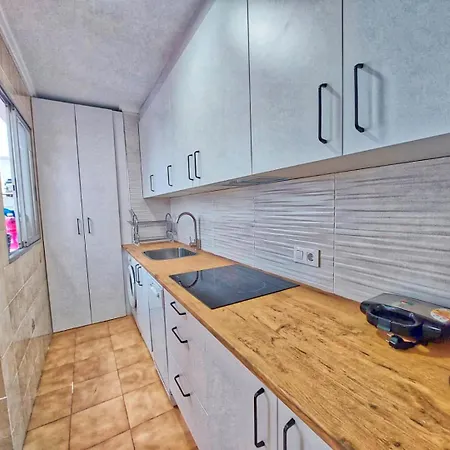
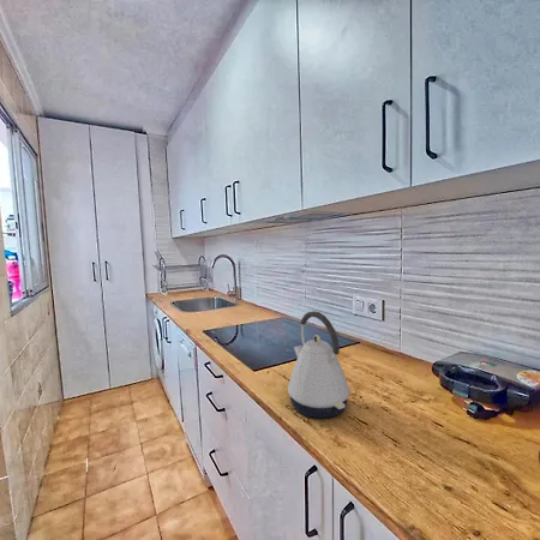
+ kettle [287,310,350,419]
